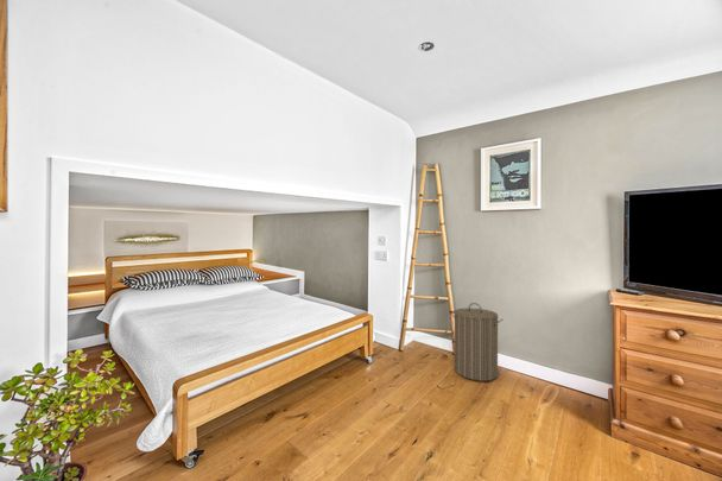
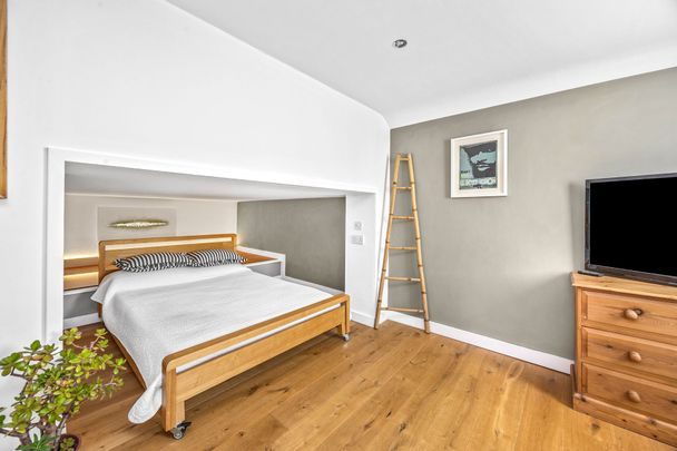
- laundry hamper [450,302,504,382]
